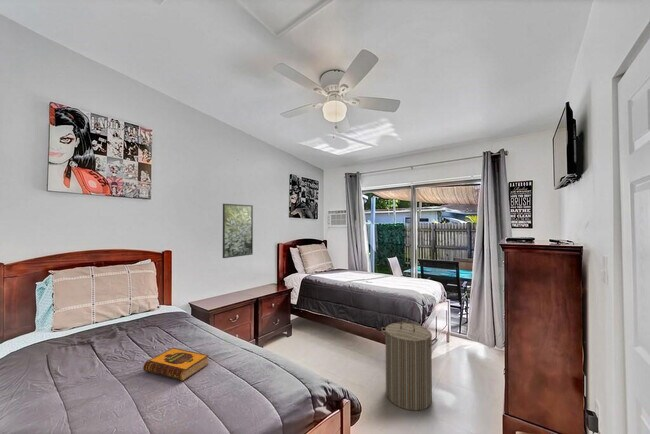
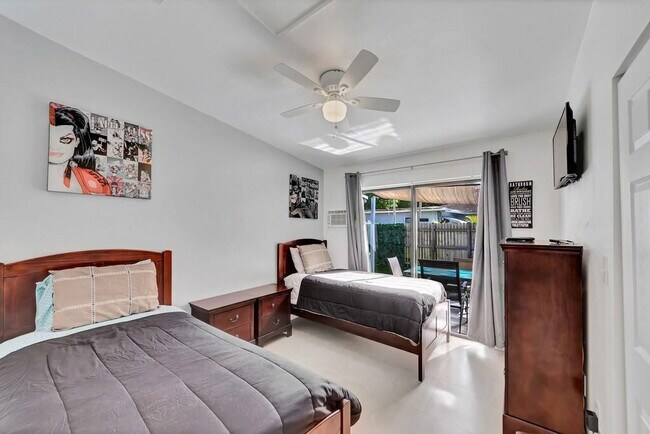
- hardback book [142,347,209,382]
- laundry hamper [380,319,439,412]
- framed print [222,203,254,259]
